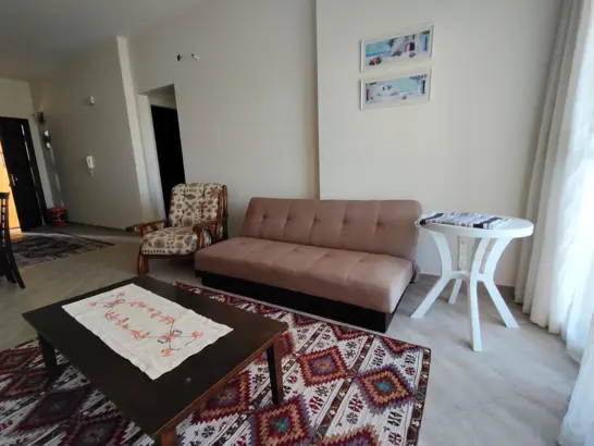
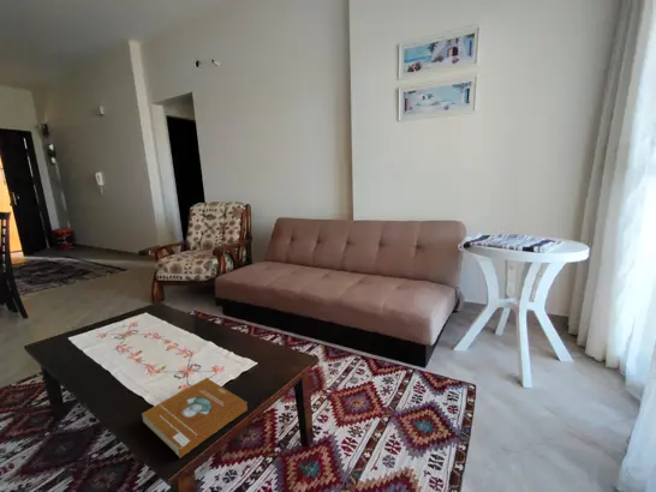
+ book [141,377,249,458]
